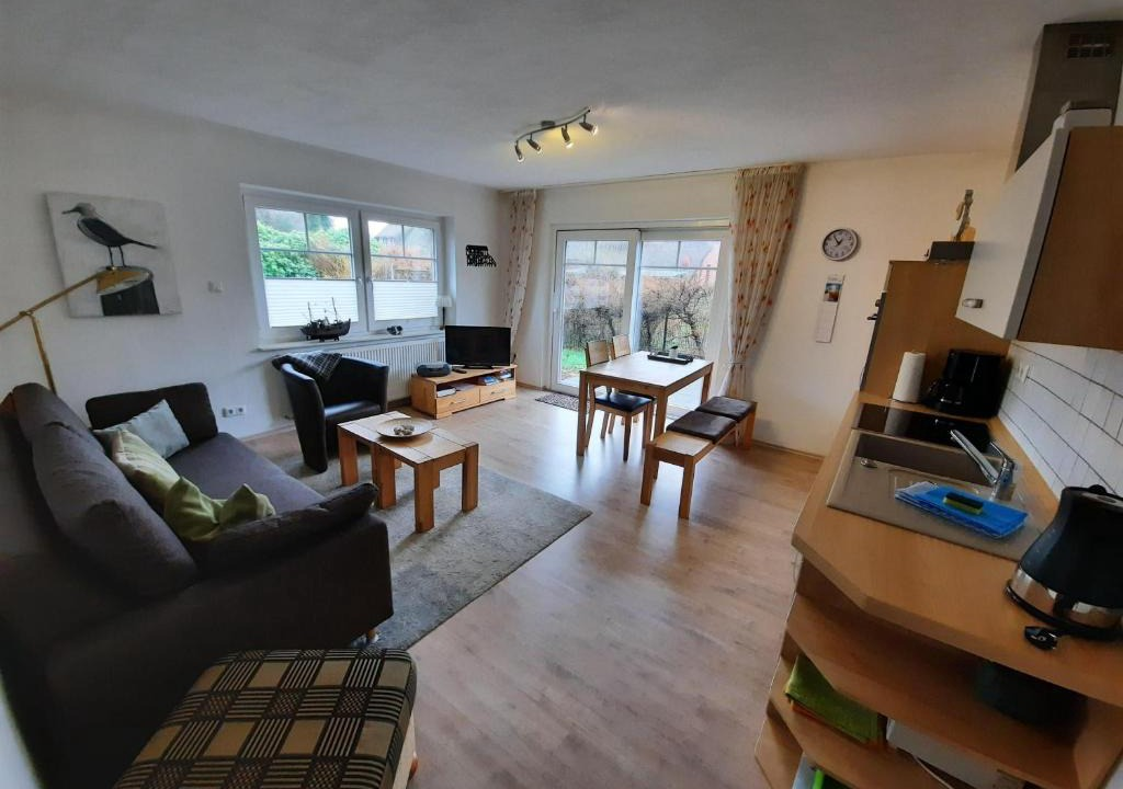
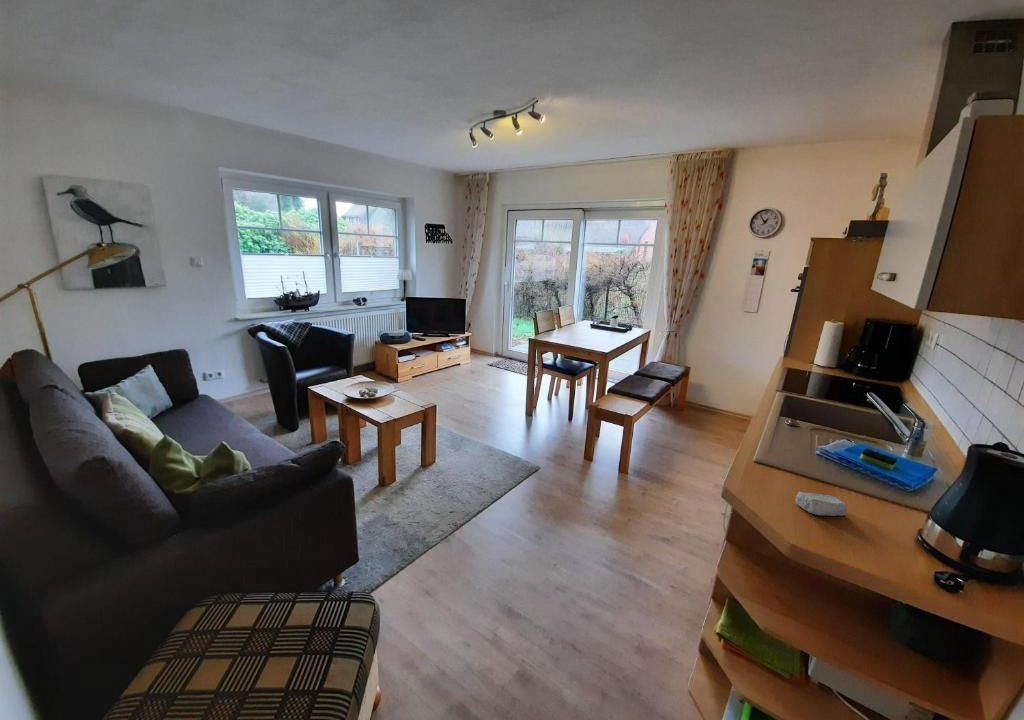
+ soap bar [795,491,848,517]
